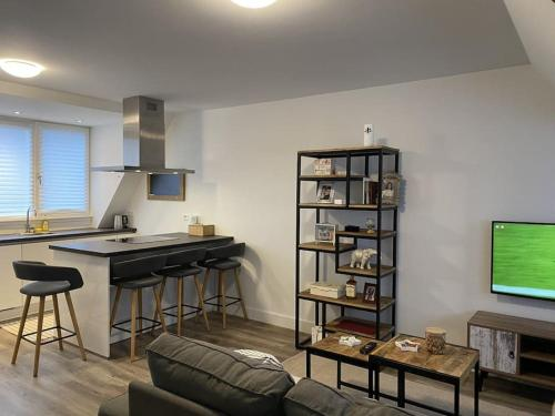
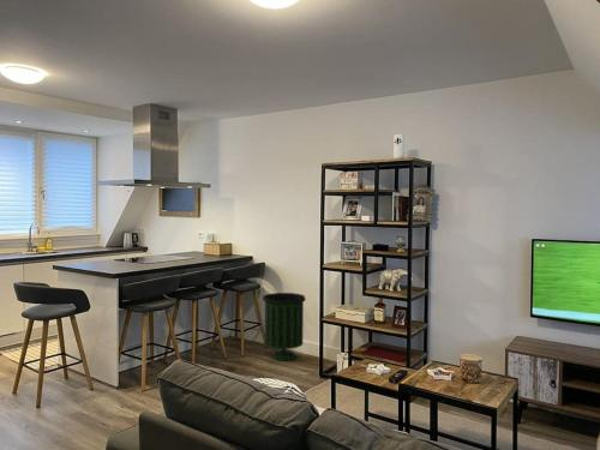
+ trash can [262,292,307,362]
